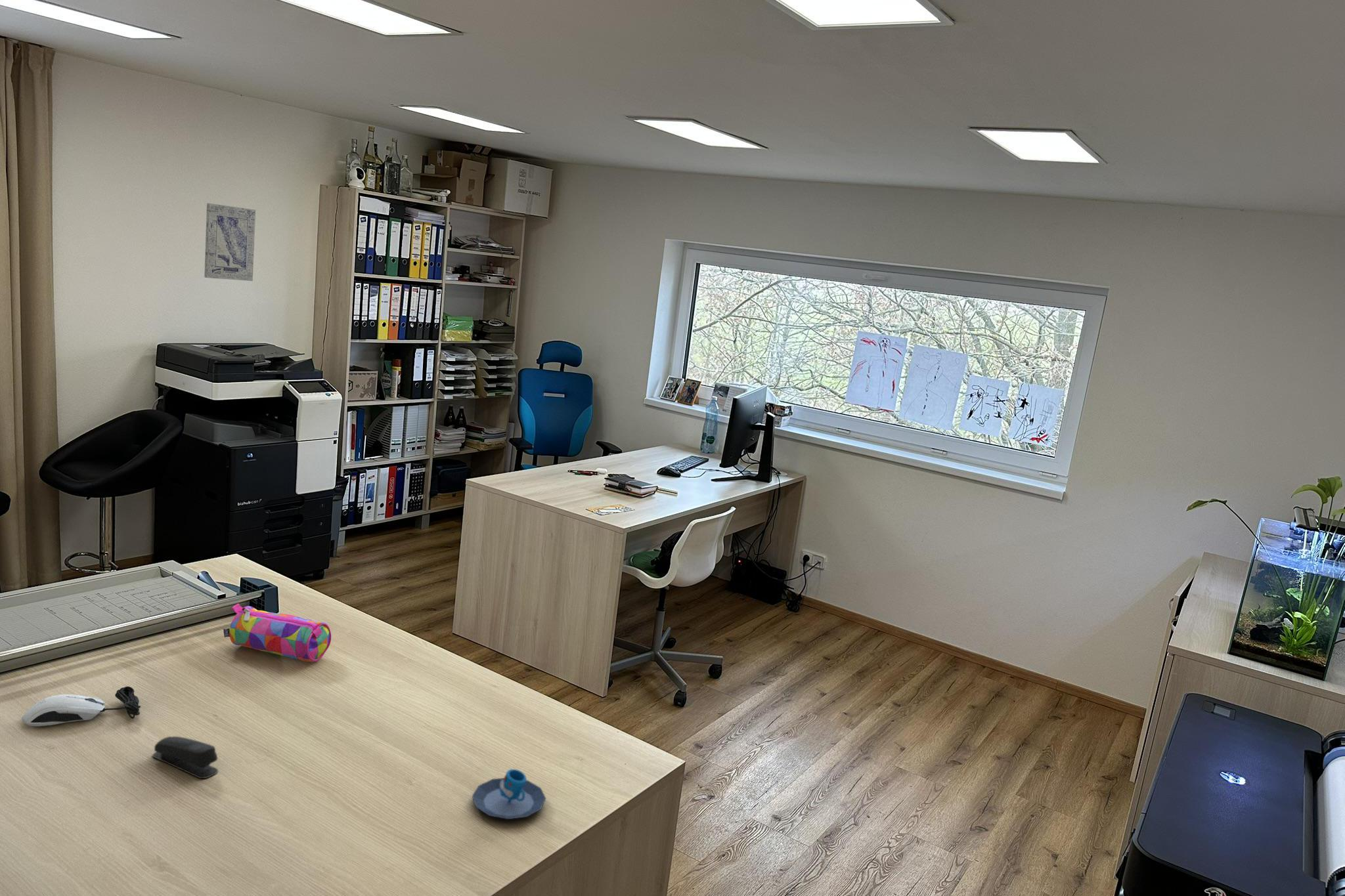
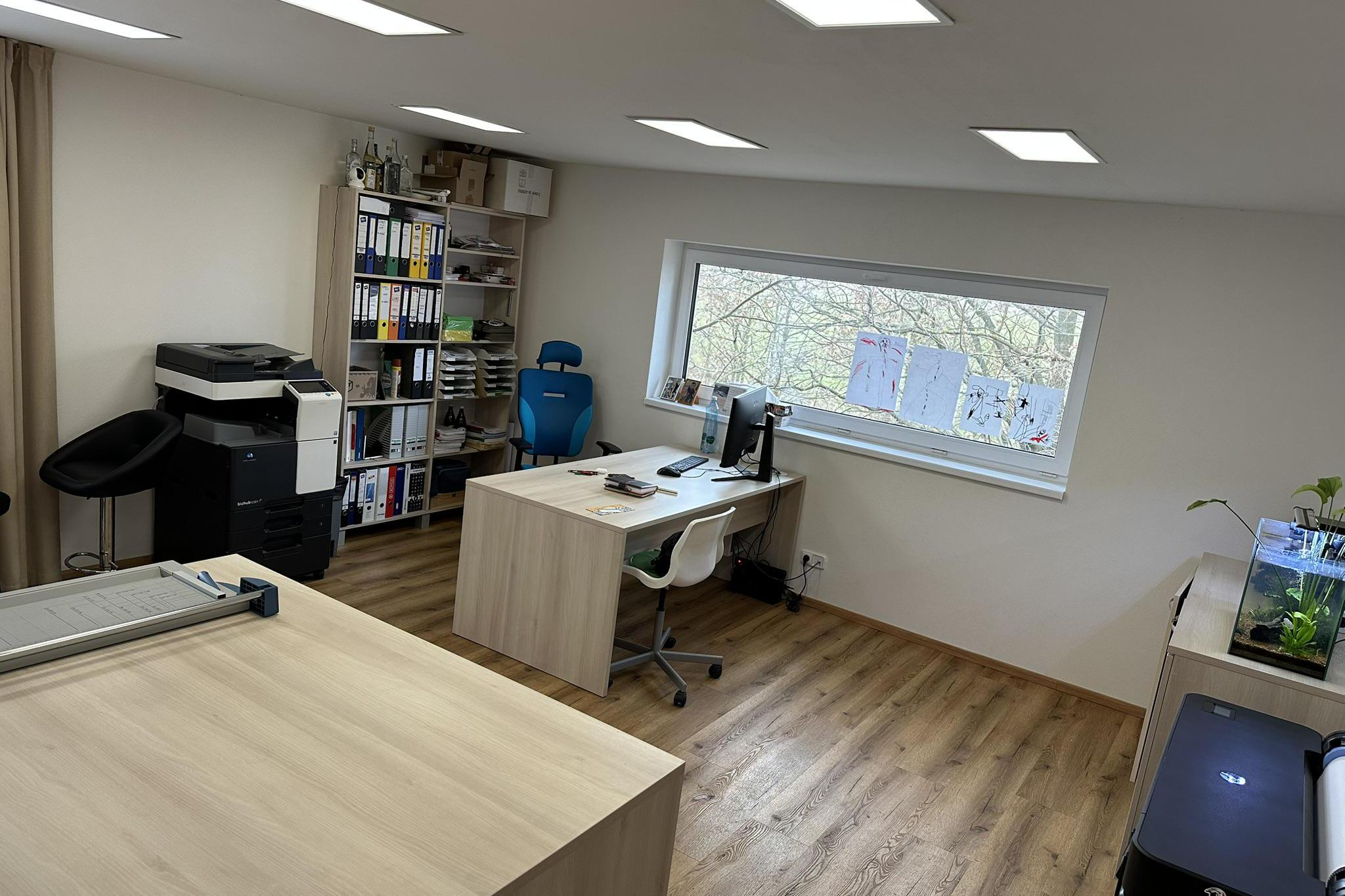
- computer mouse [21,686,141,727]
- stapler [152,736,219,779]
- wall art [204,202,256,282]
- pencil case [223,603,332,662]
- mug [472,769,546,820]
